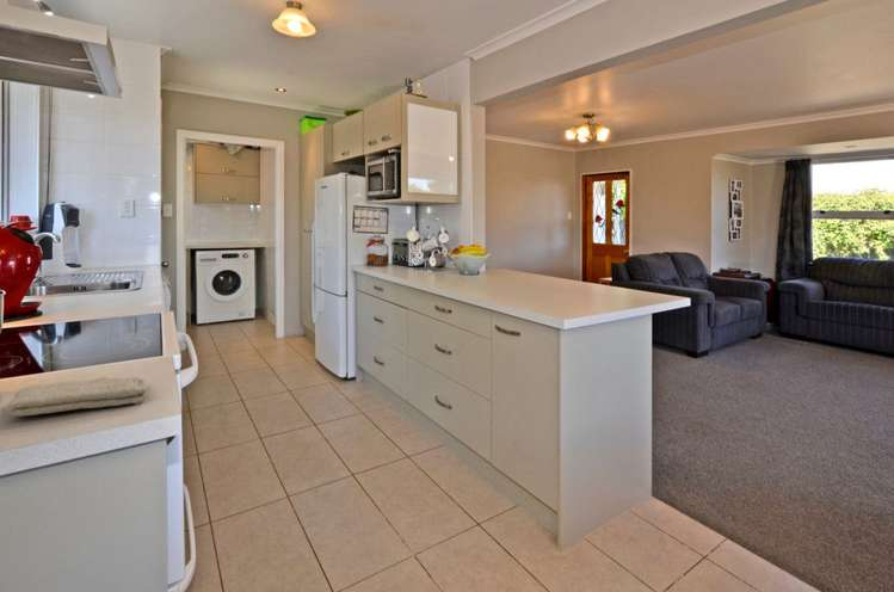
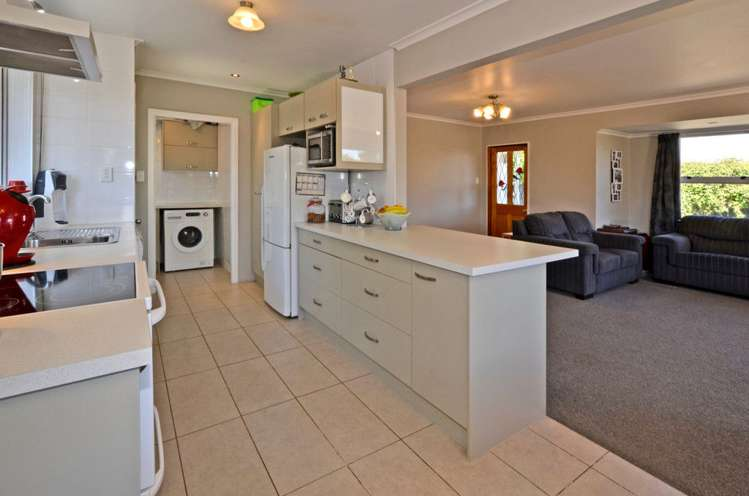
- washcloth [4,376,149,418]
